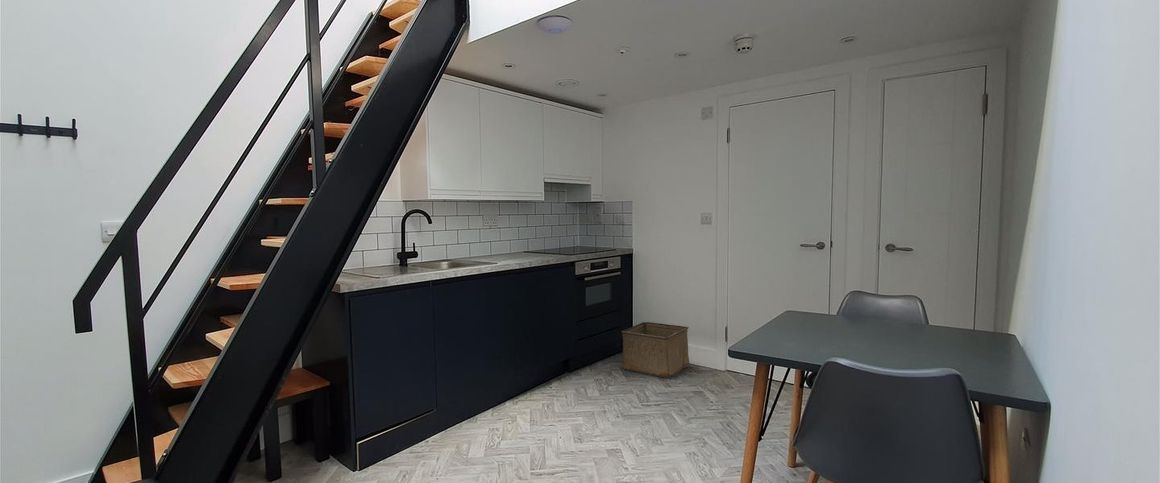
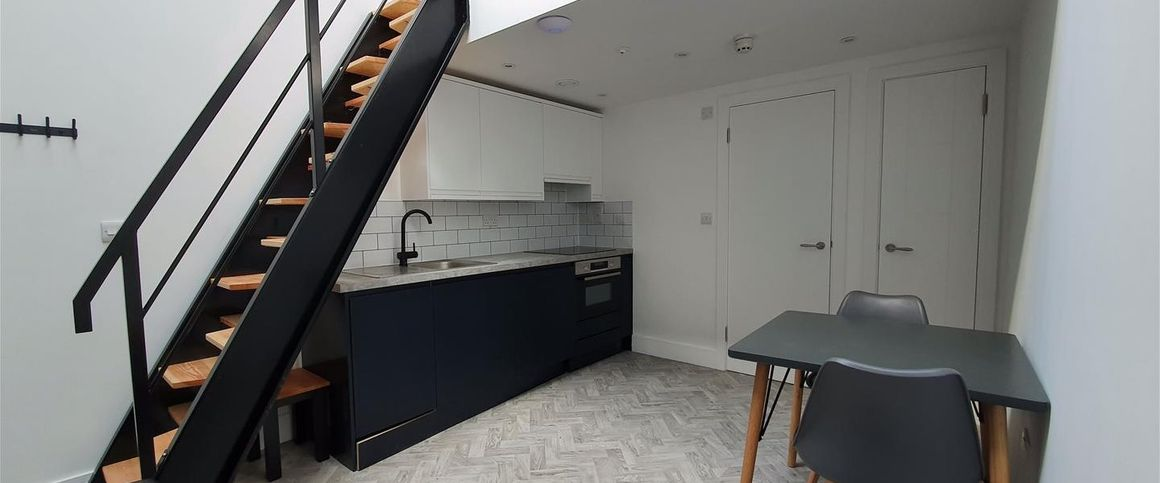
- storage bin [621,321,690,379]
